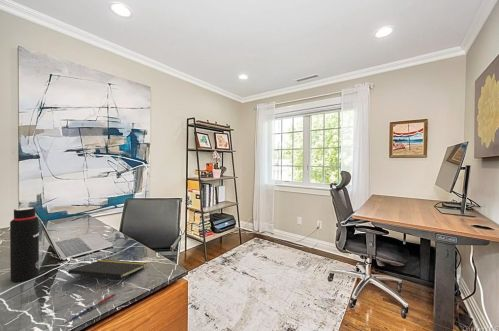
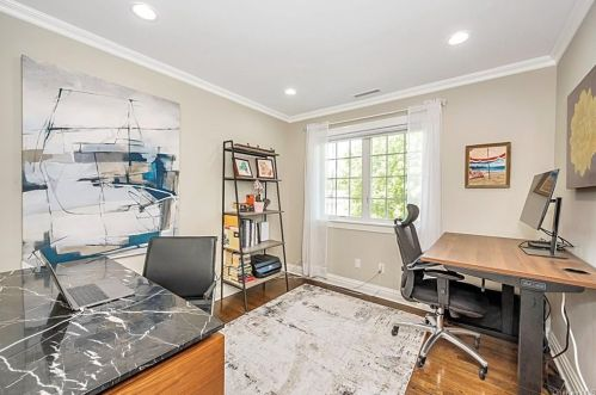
- notepad [67,259,148,281]
- water bottle [9,206,40,283]
- pen [65,293,116,324]
